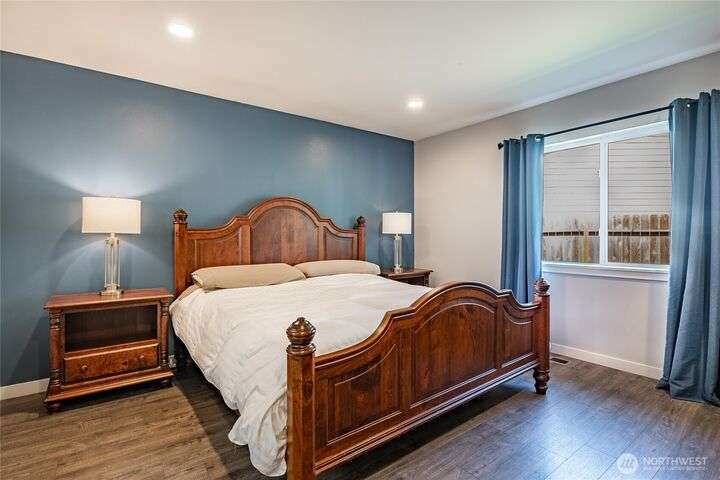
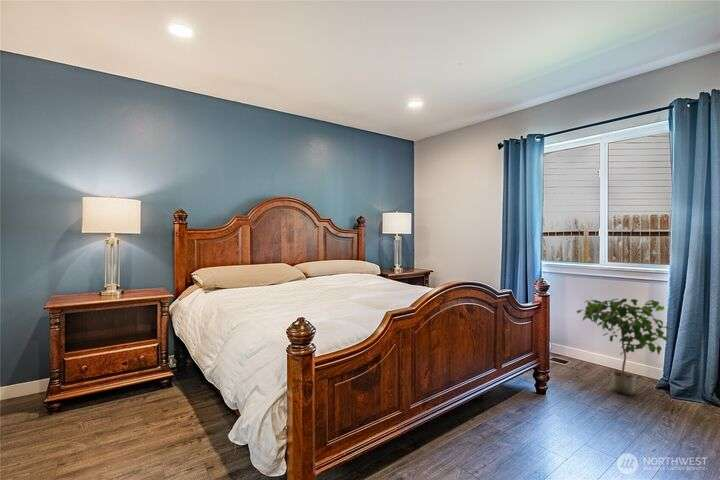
+ potted plant [575,297,674,396]
